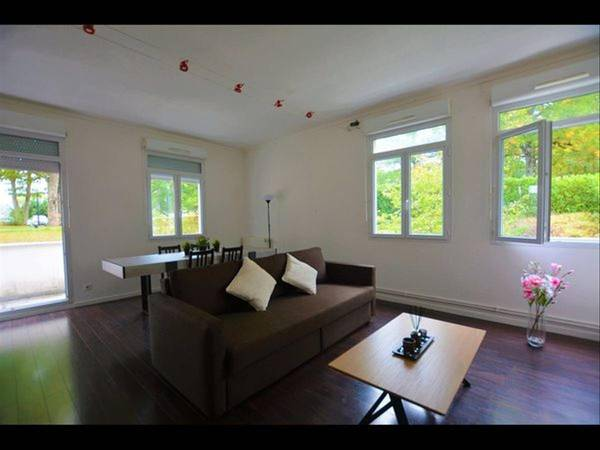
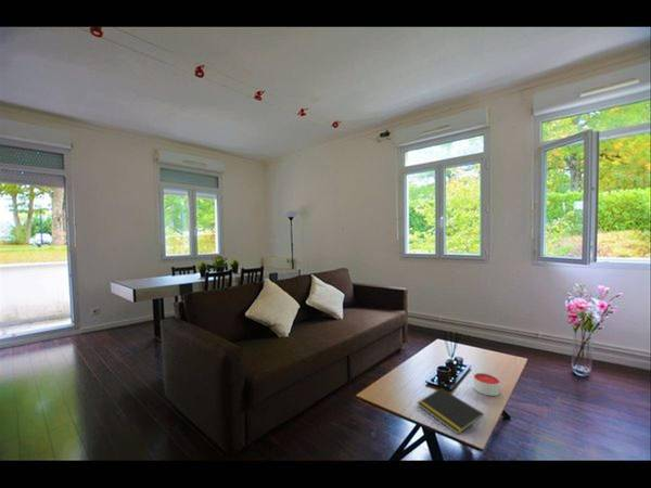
+ candle [473,372,501,397]
+ notepad [417,387,485,436]
